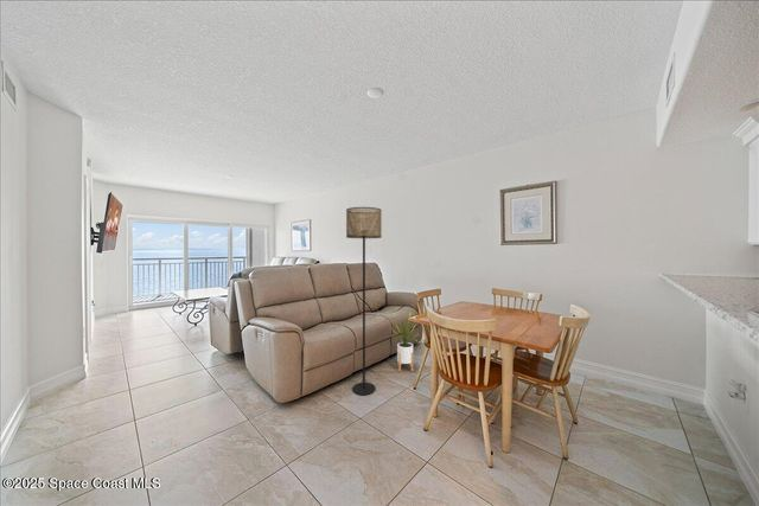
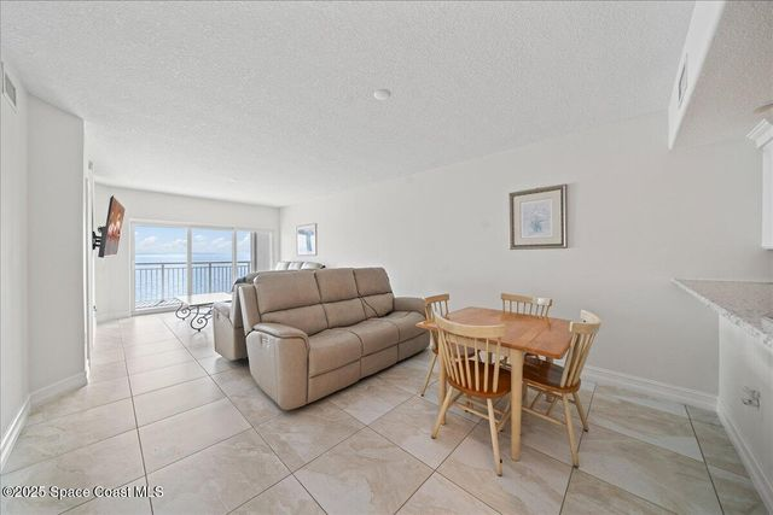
- floor lamp [345,206,383,396]
- house plant [389,306,420,372]
